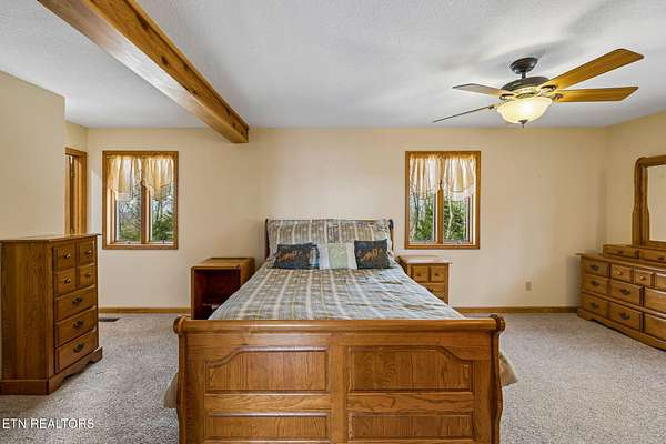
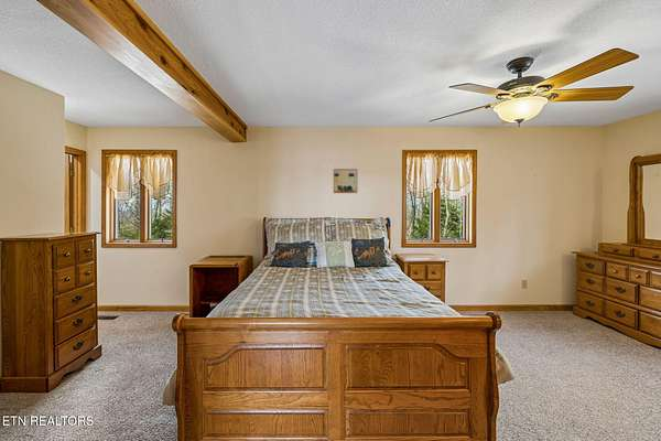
+ wall art [333,168,358,194]
